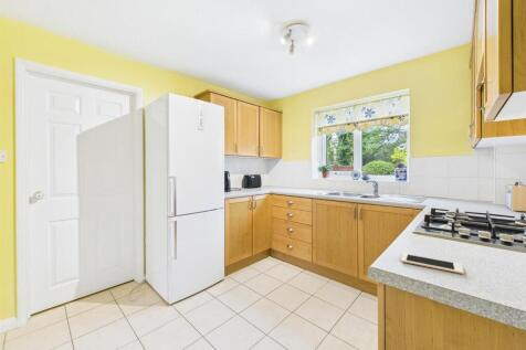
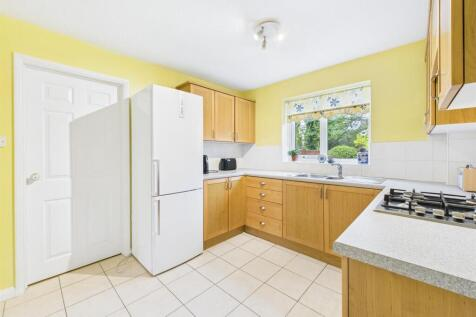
- cell phone [400,253,465,275]
